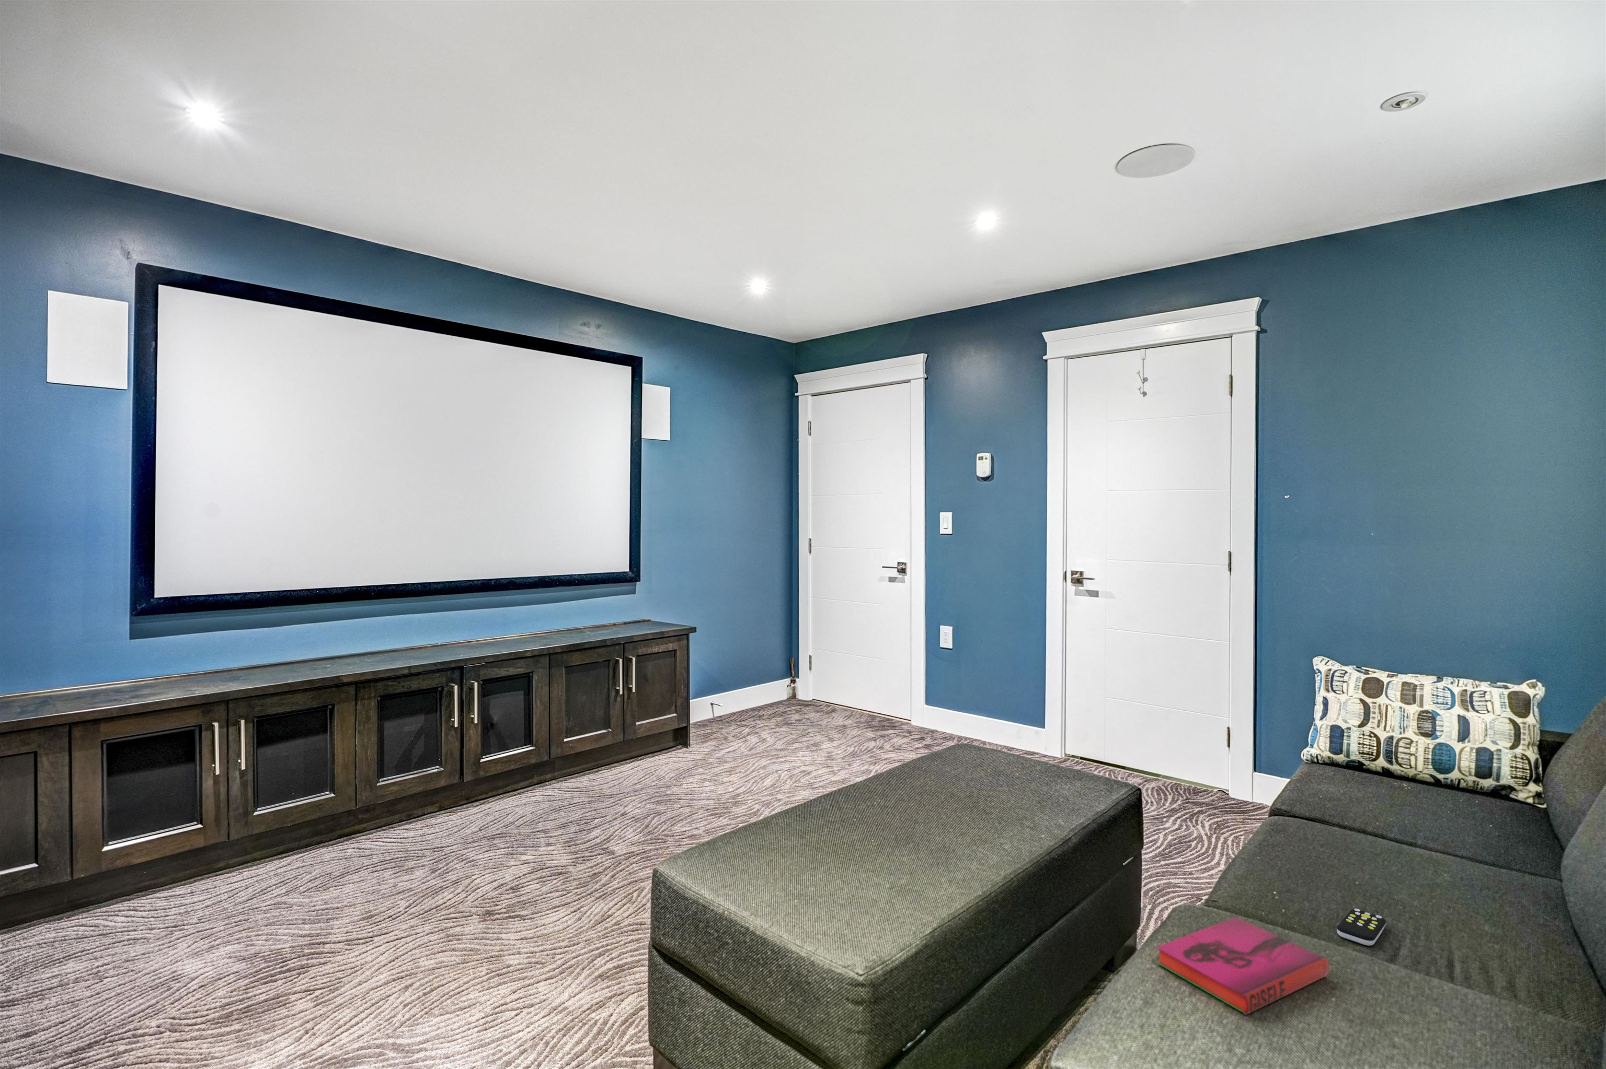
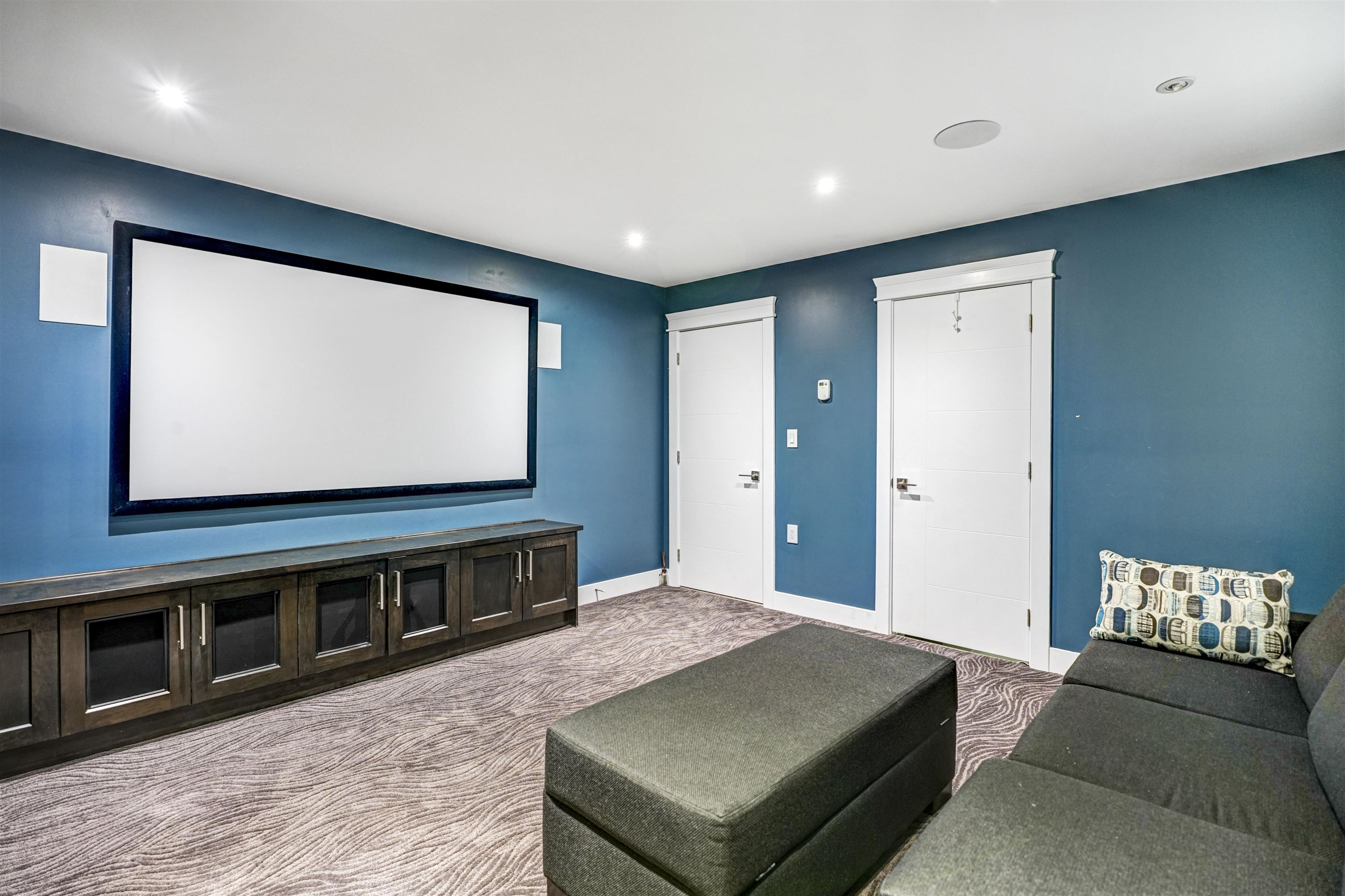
- remote control [1336,908,1386,946]
- hardback book [1156,916,1329,1015]
